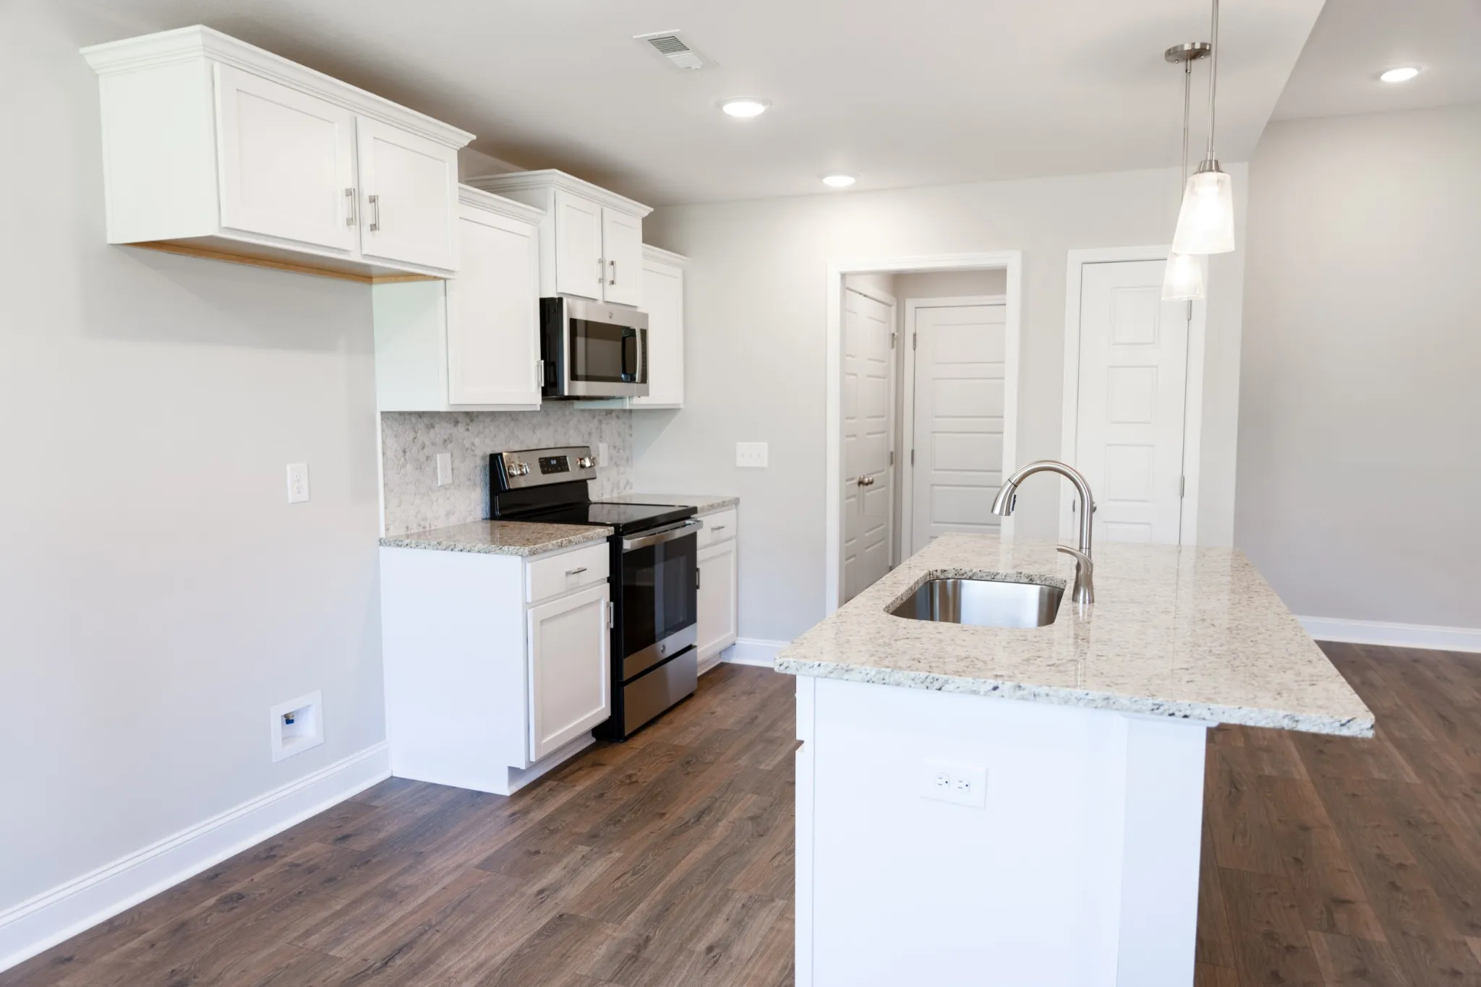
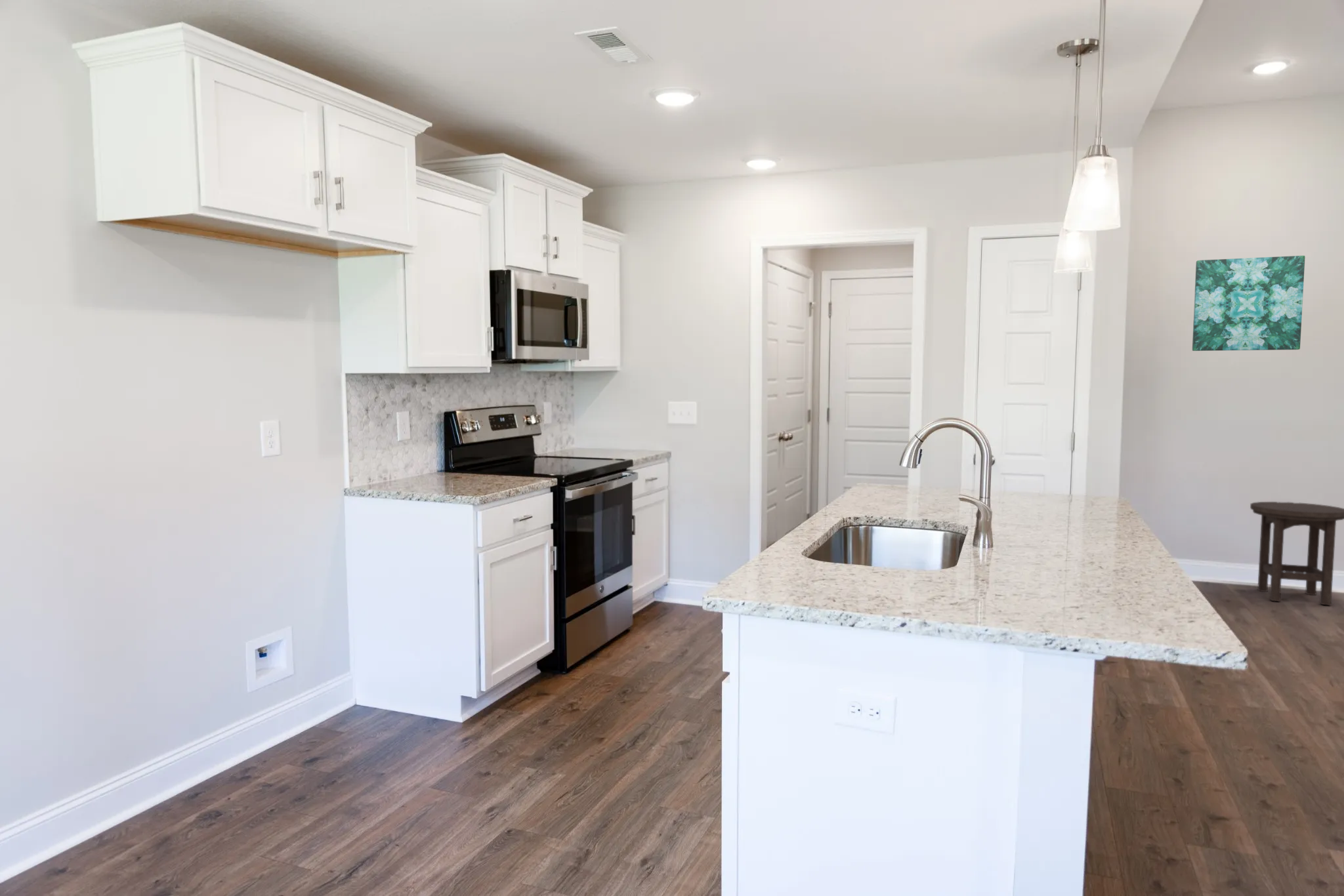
+ stool [1249,501,1344,606]
+ wall art [1192,255,1306,352]
